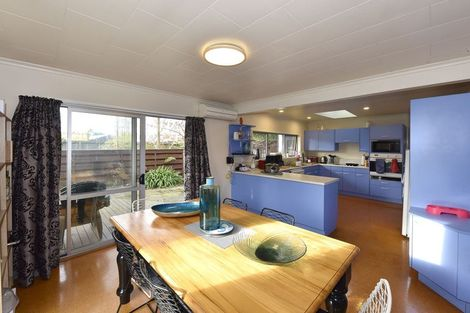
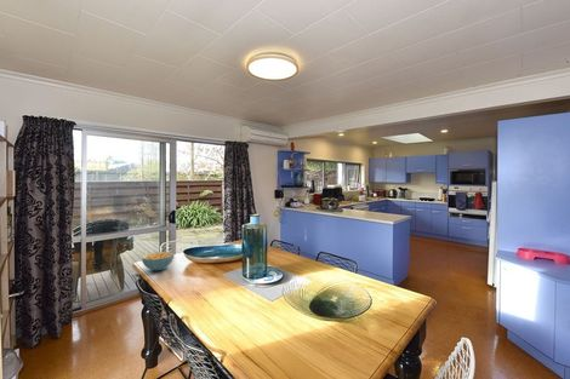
+ cereal bowl [141,251,175,272]
